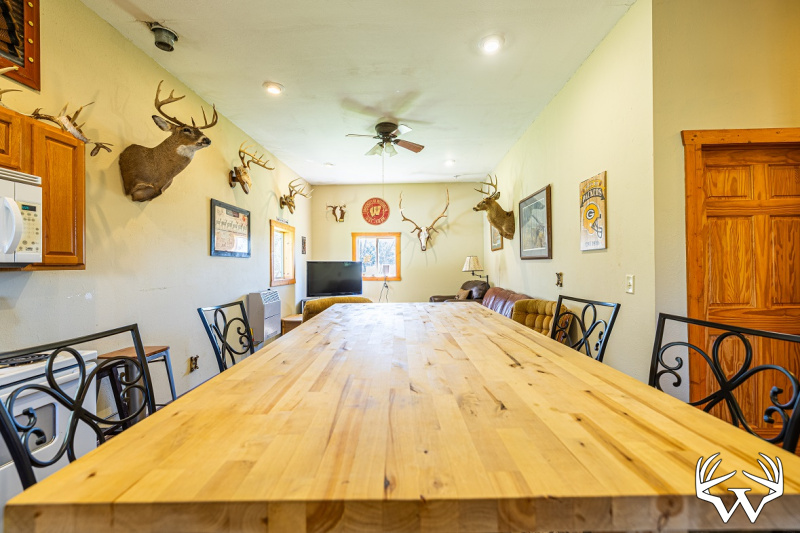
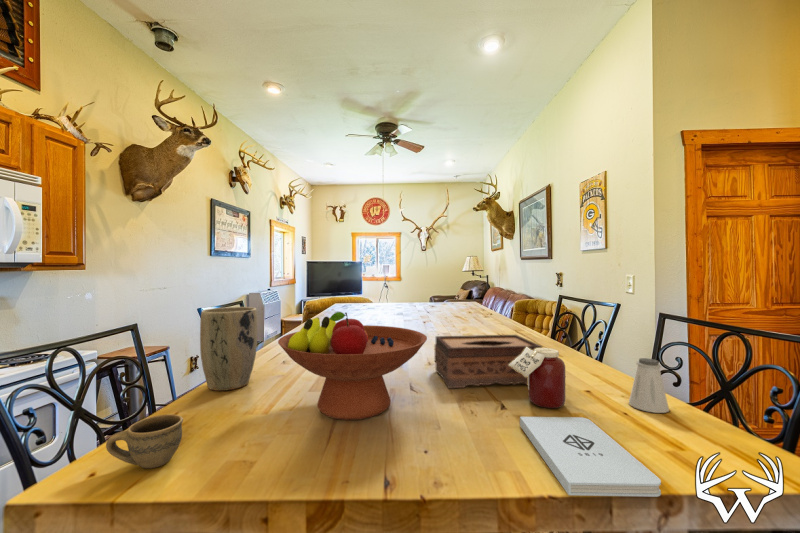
+ cup [105,413,184,469]
+ notepad [519,416,662,498]
+ saltshaker [628,357,670,414]
+ fruit bowl [277,311,428,421]
+ plant pot [199,306,258,392]
+ tissue box [434,334,544,389]
+ jar [509,347,566,409]
